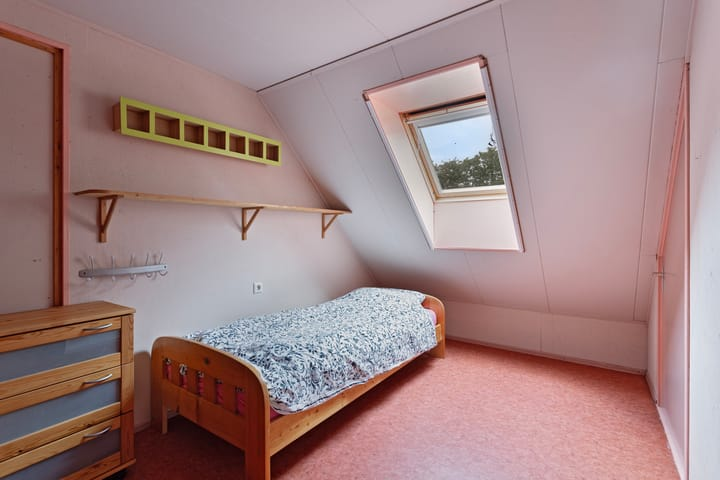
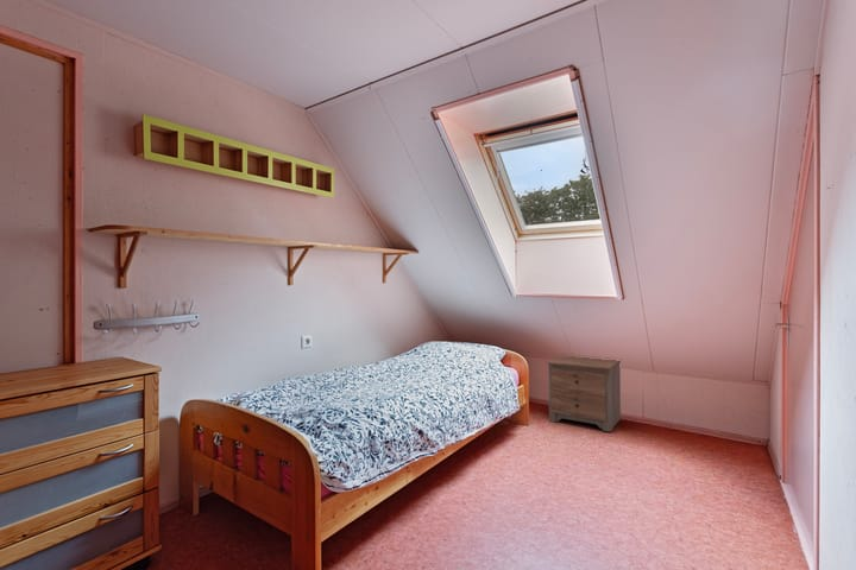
+ nightstand [545,354,622,432]
